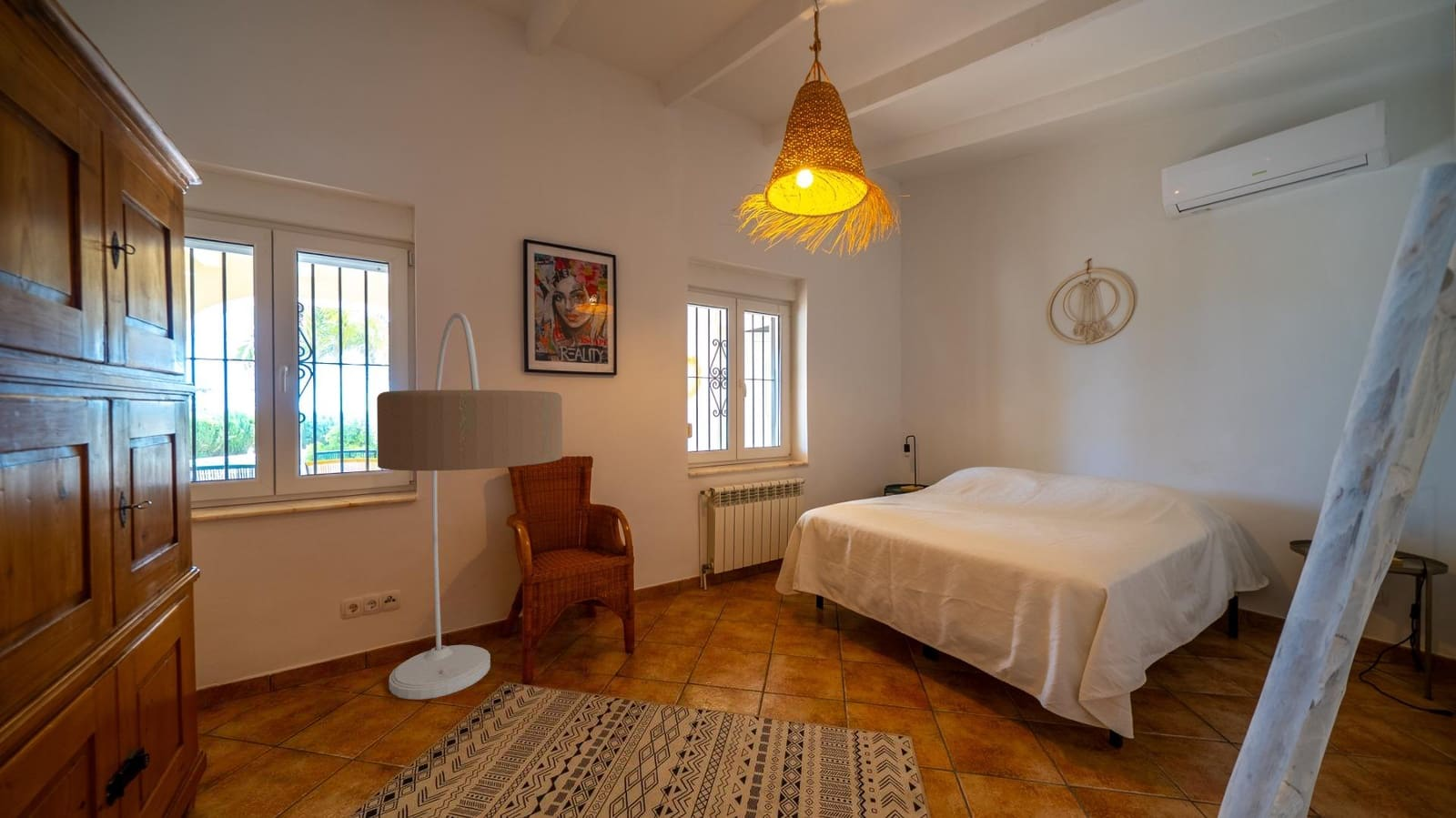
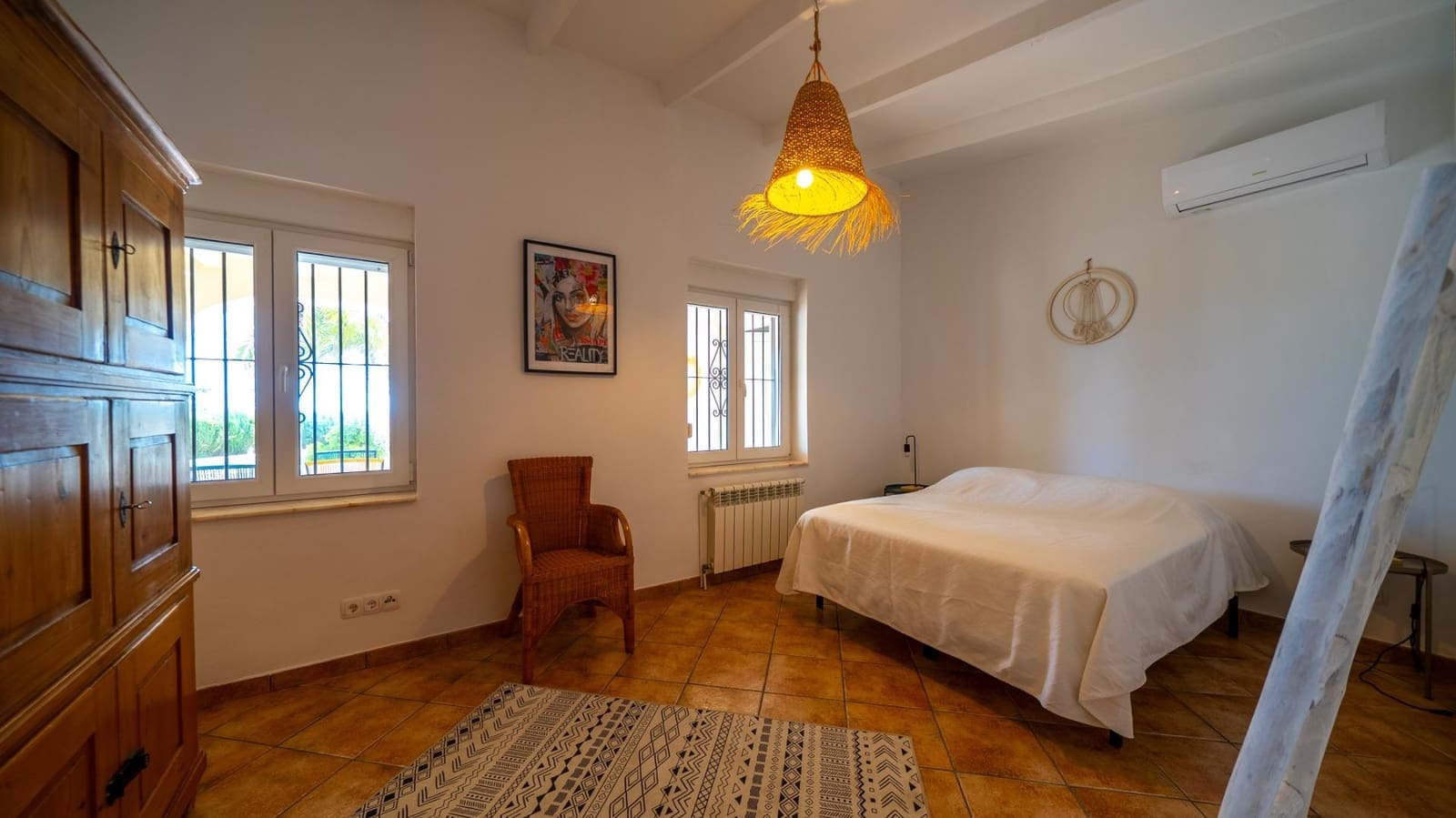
- floor lamp [376,311,563,701]
